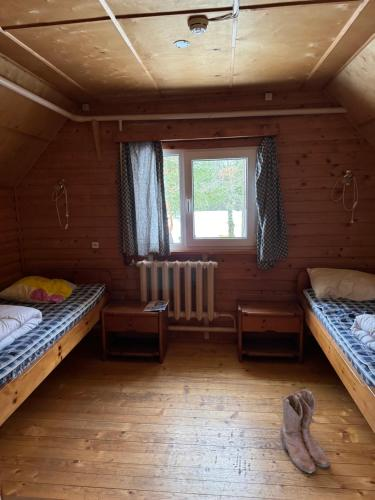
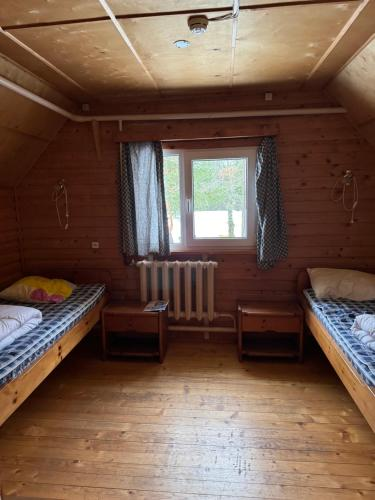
- boots [279,389,330,474]
